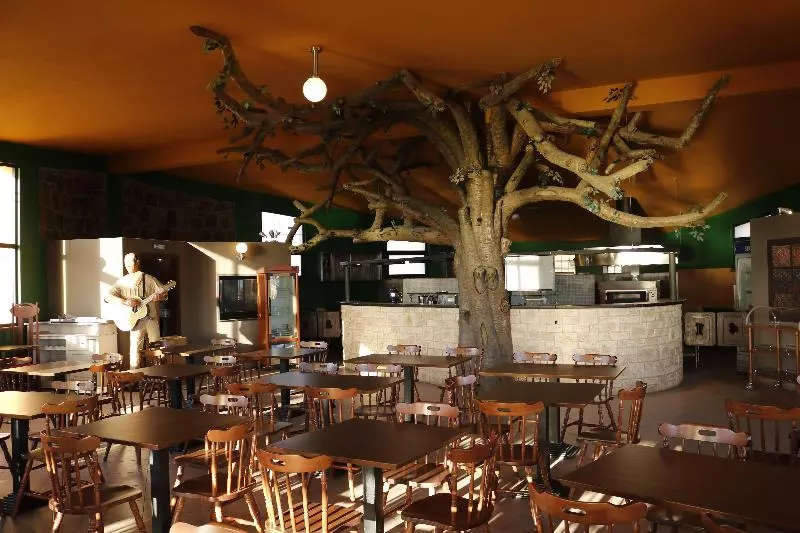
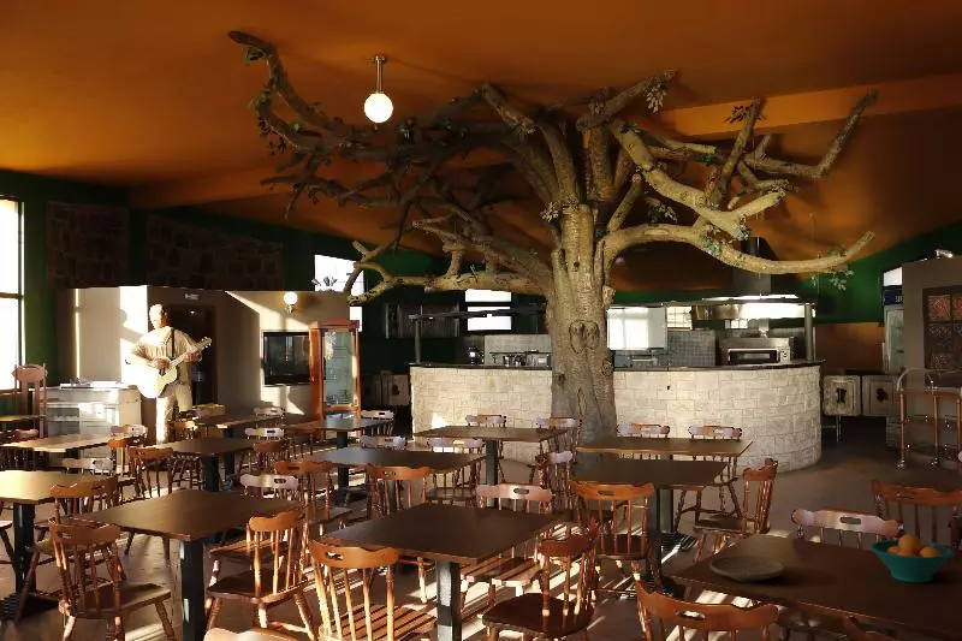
+ fruit bowl [869,533,955,583]
+ plate [708,554,786,583]
